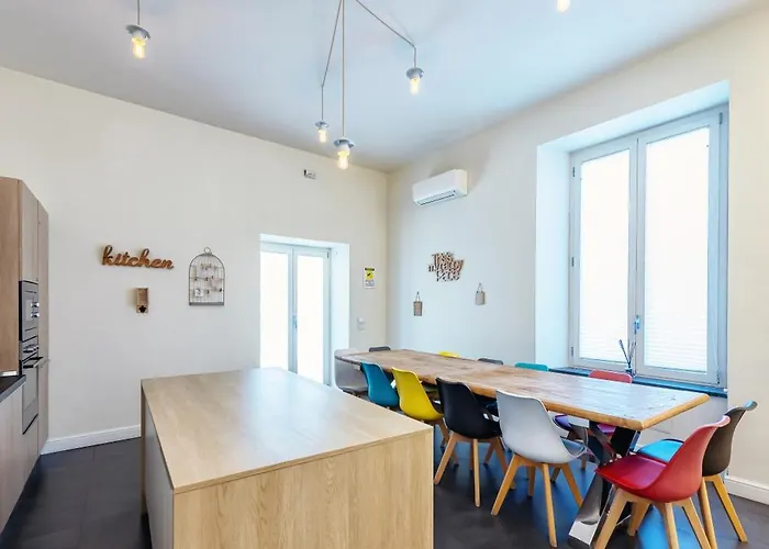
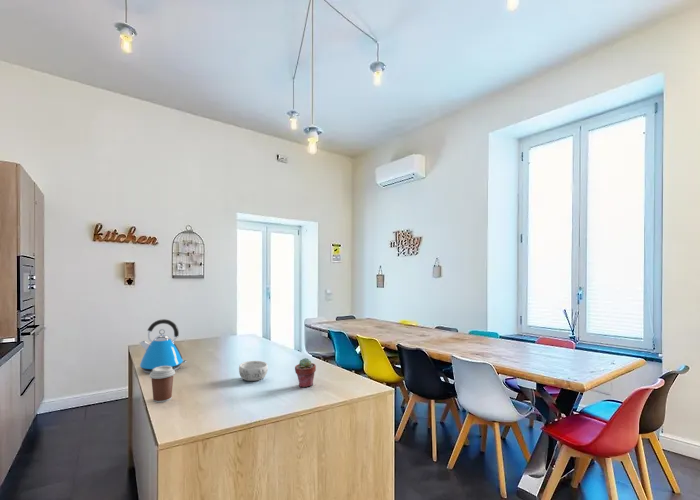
+ potted succulent [294,357,317,388]
+ coffee cup [148,366,176,404]
+ kettle [139,318,188,374]
+ decorative bowl [238,360,269,382]
